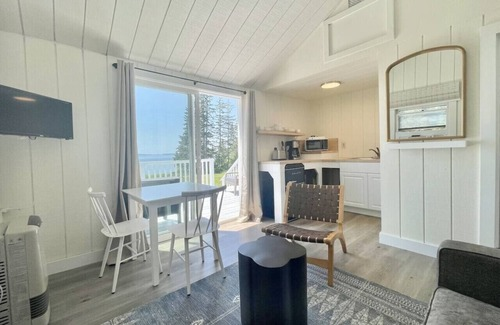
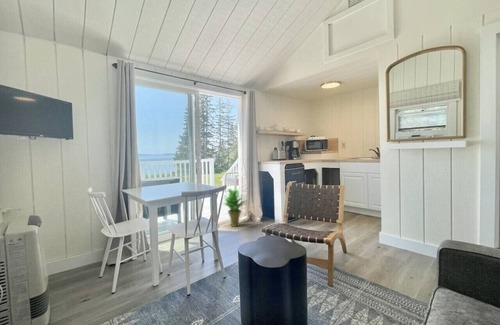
+ potted plant [222,187,249,228]
